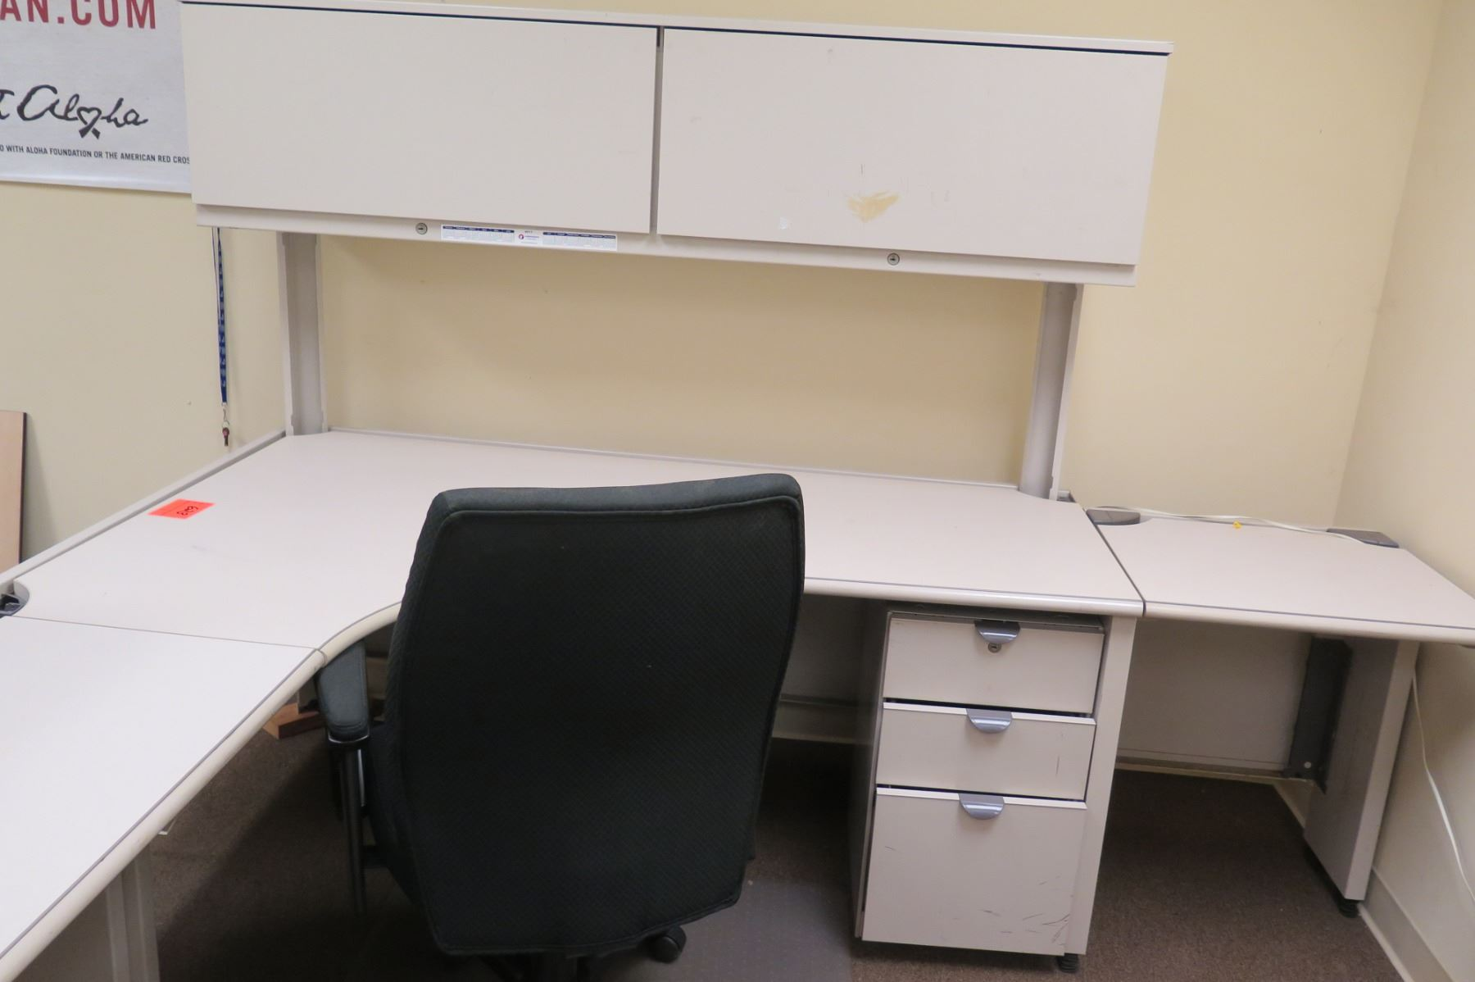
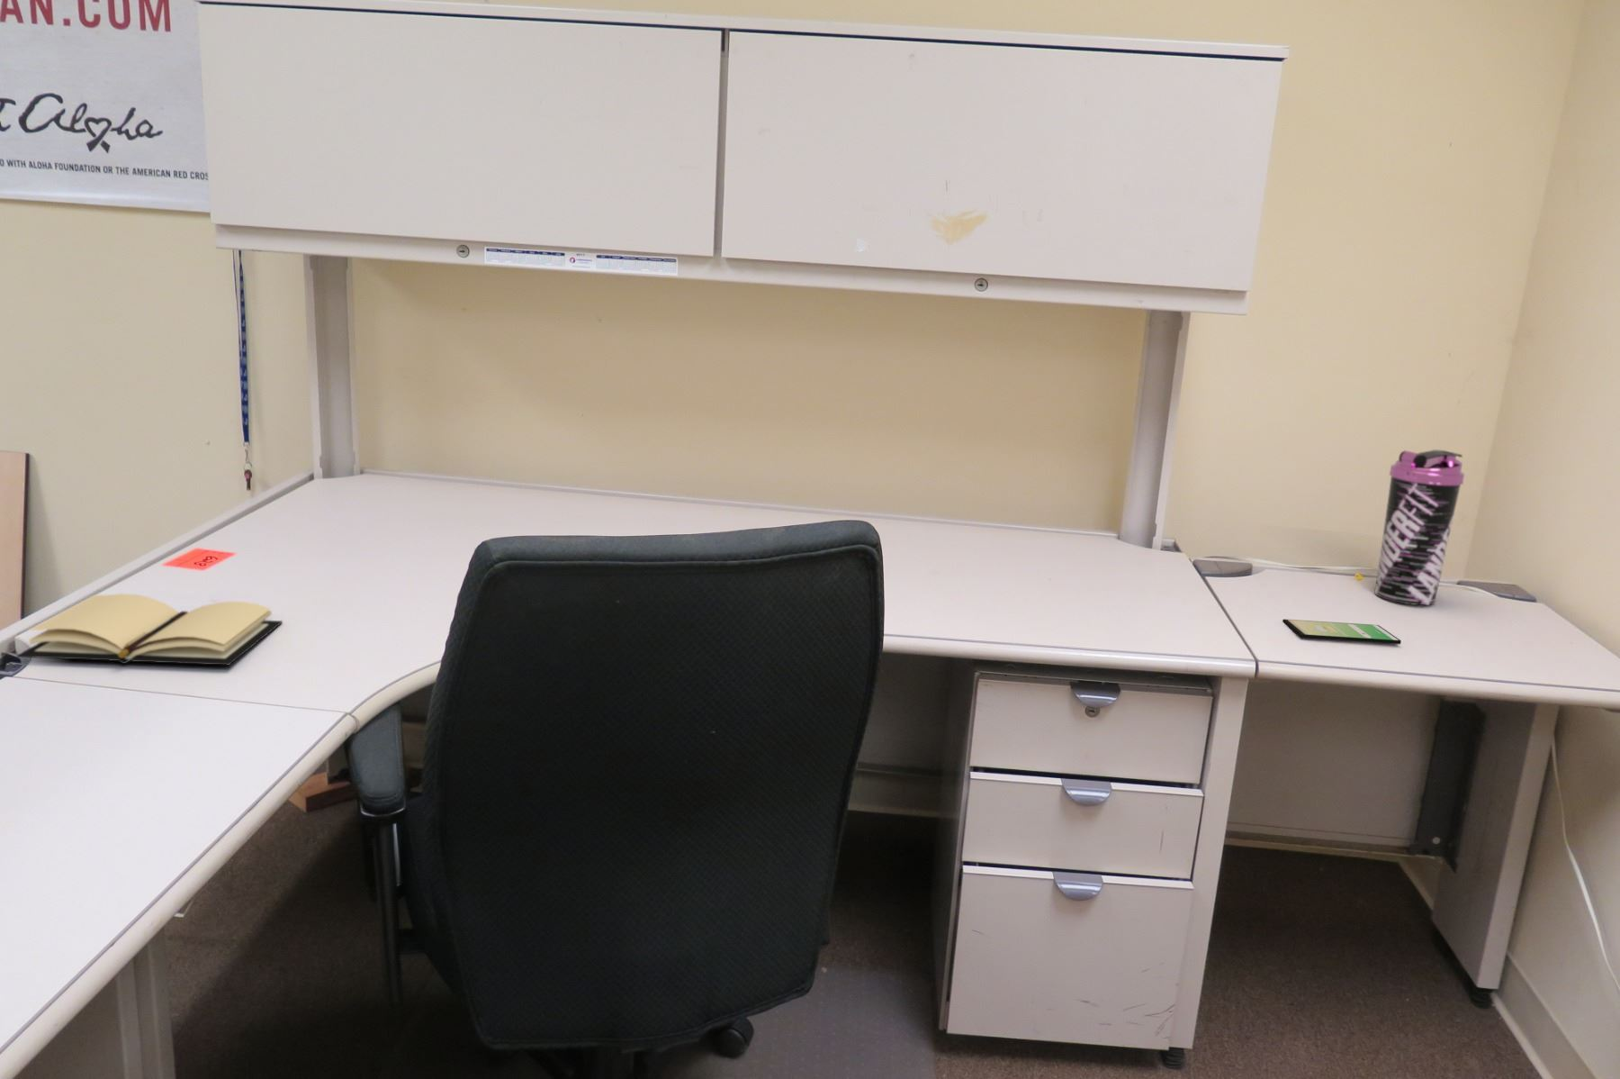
+ water bottle [1373,449,1465,606]
+ smartphone [1282,619,1402,645]
+ book [16,592,284,666]
